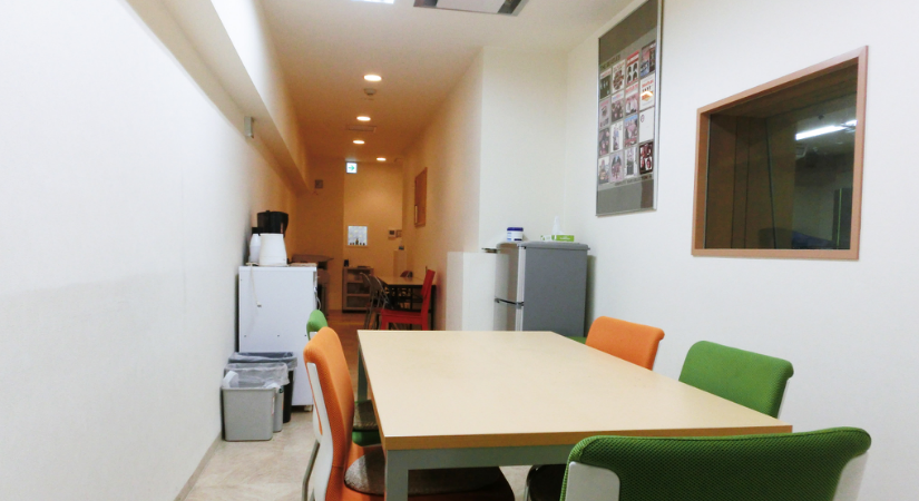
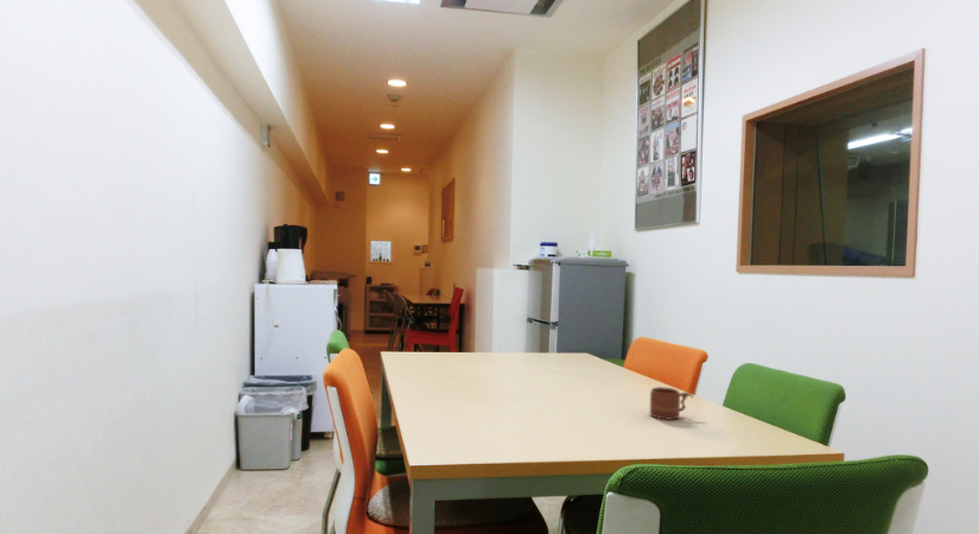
+ mug [649,386,694,421]
